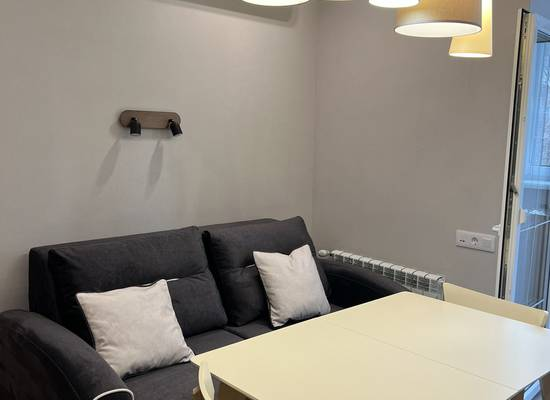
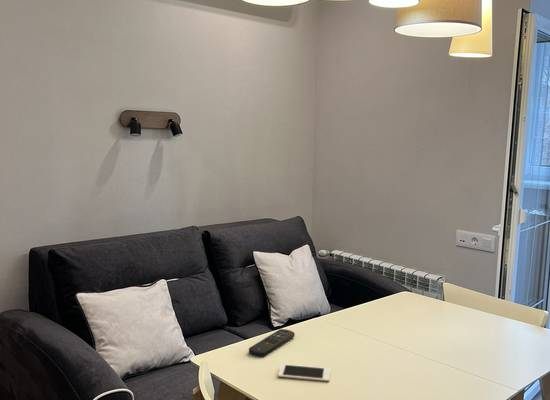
+ cell phone [277,363,331,382]
+ remote control [248,328,296,358]
